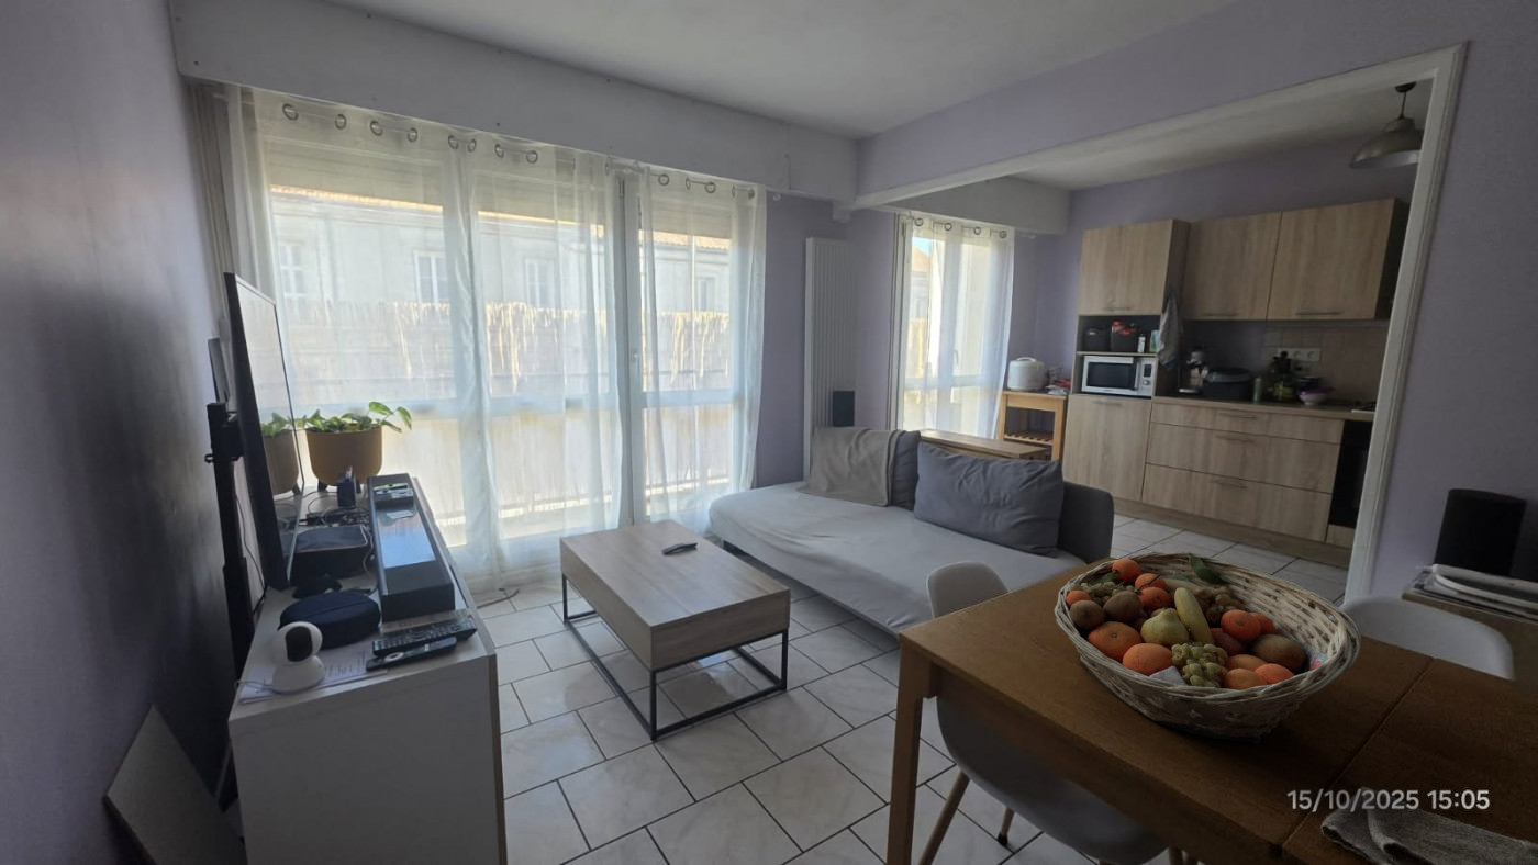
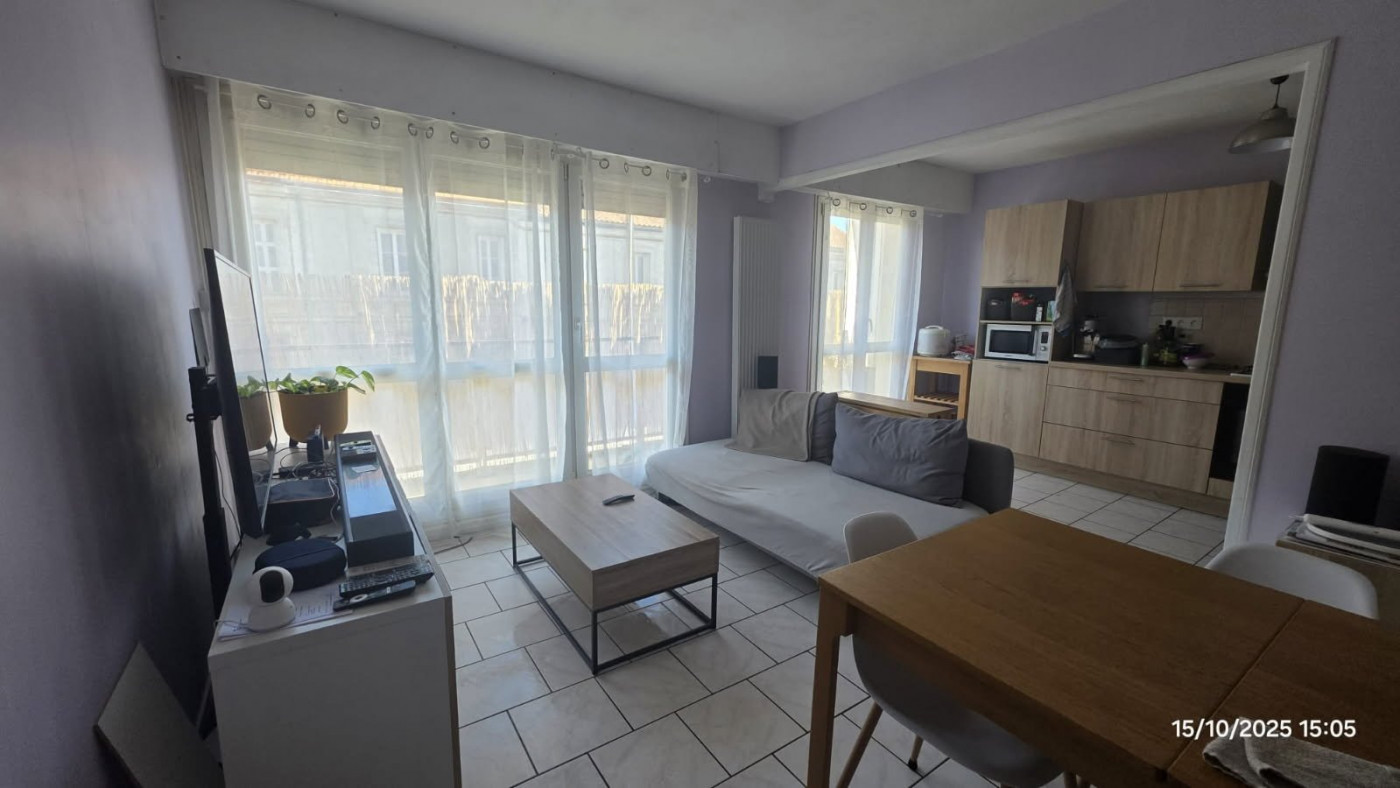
- fruit basket [1052,551,1362,745]
